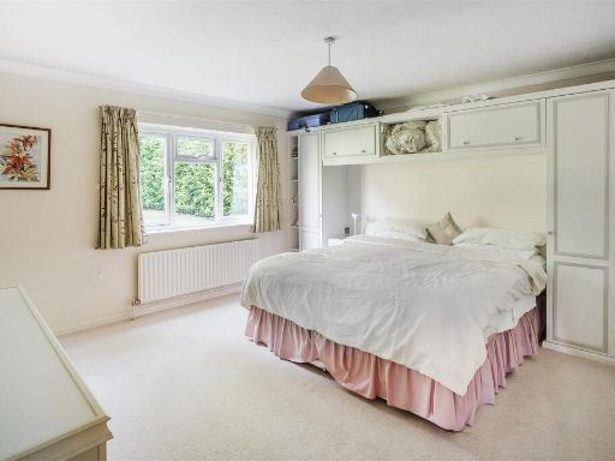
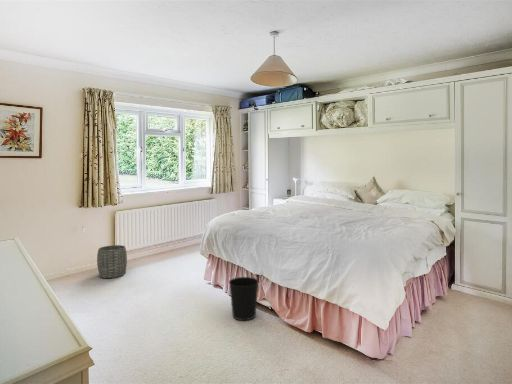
+ wastebasket [228,276,260,321]
+ woven basket [96,244,128,279]
